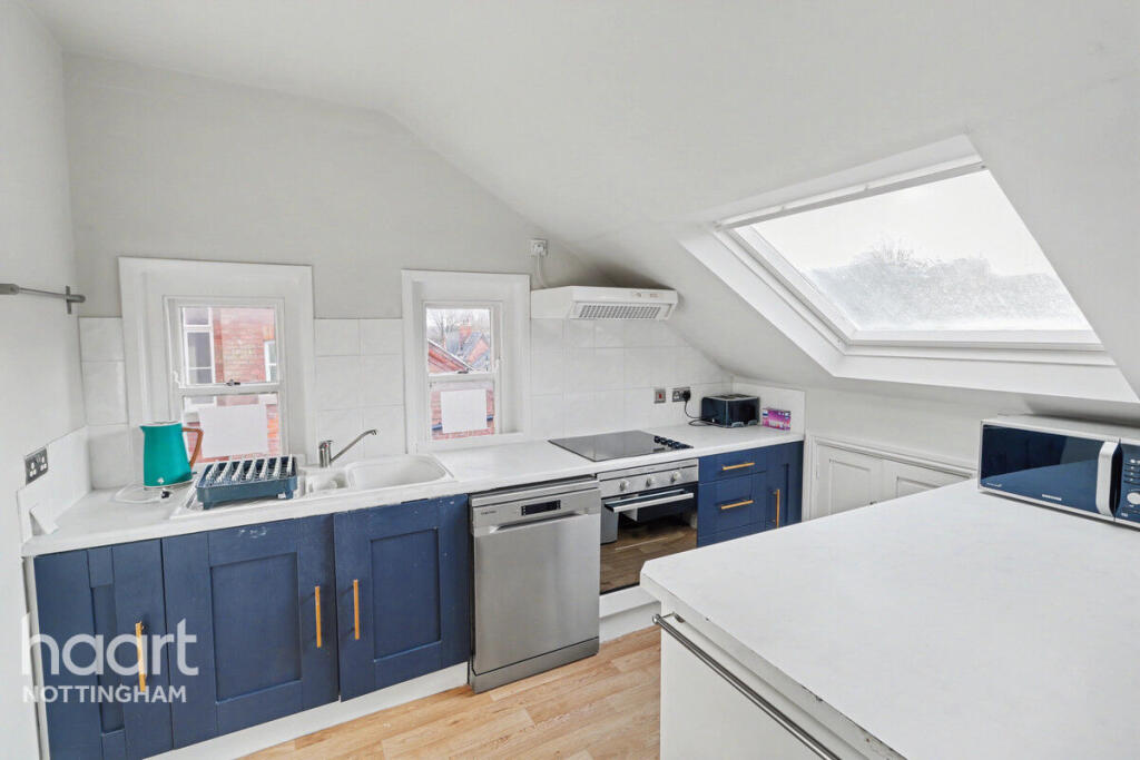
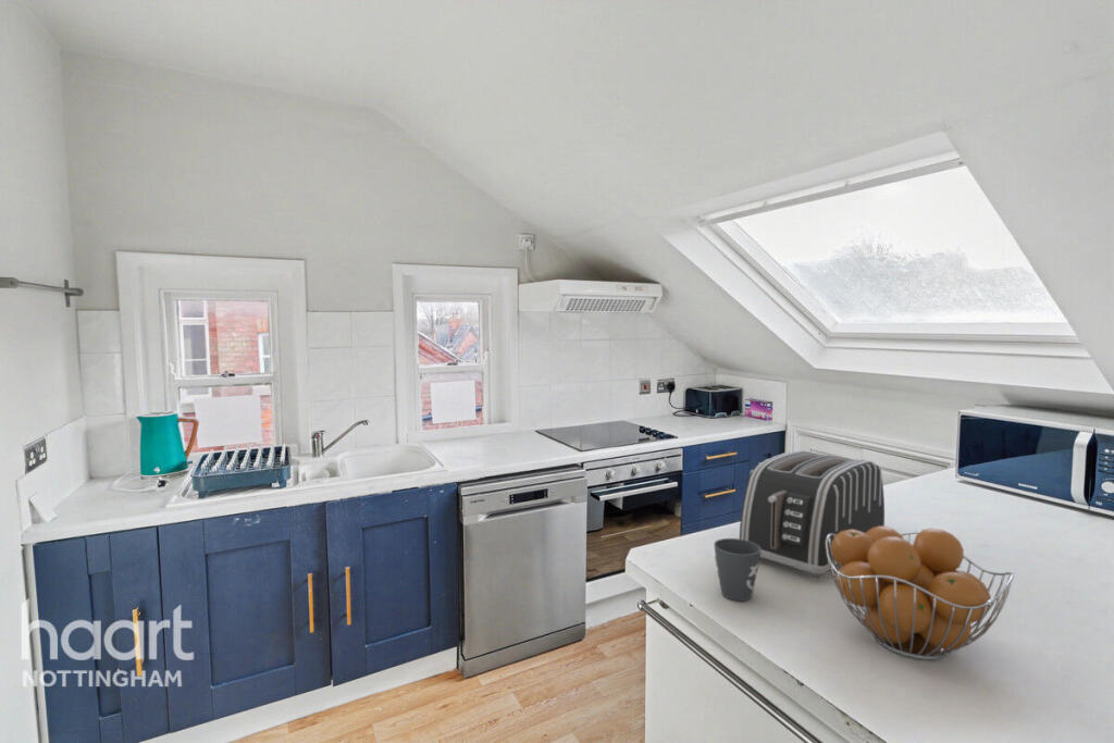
+ fruit basket [826,525,1015,661]
+ toaster [739,449,887,579]
+ mug [713,537,762,602]
